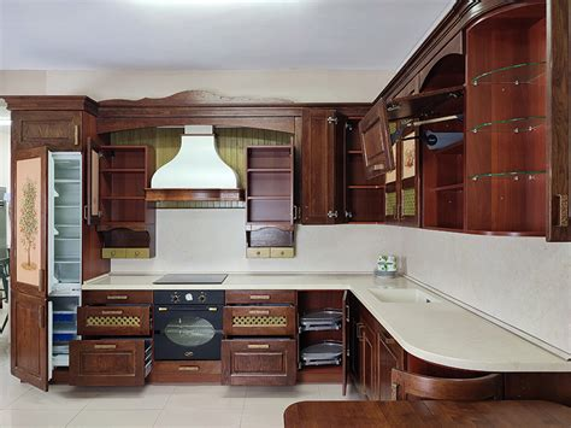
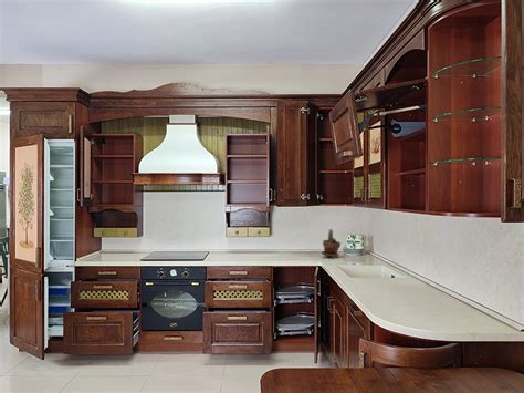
+ potted plant [321,228,342,259]
